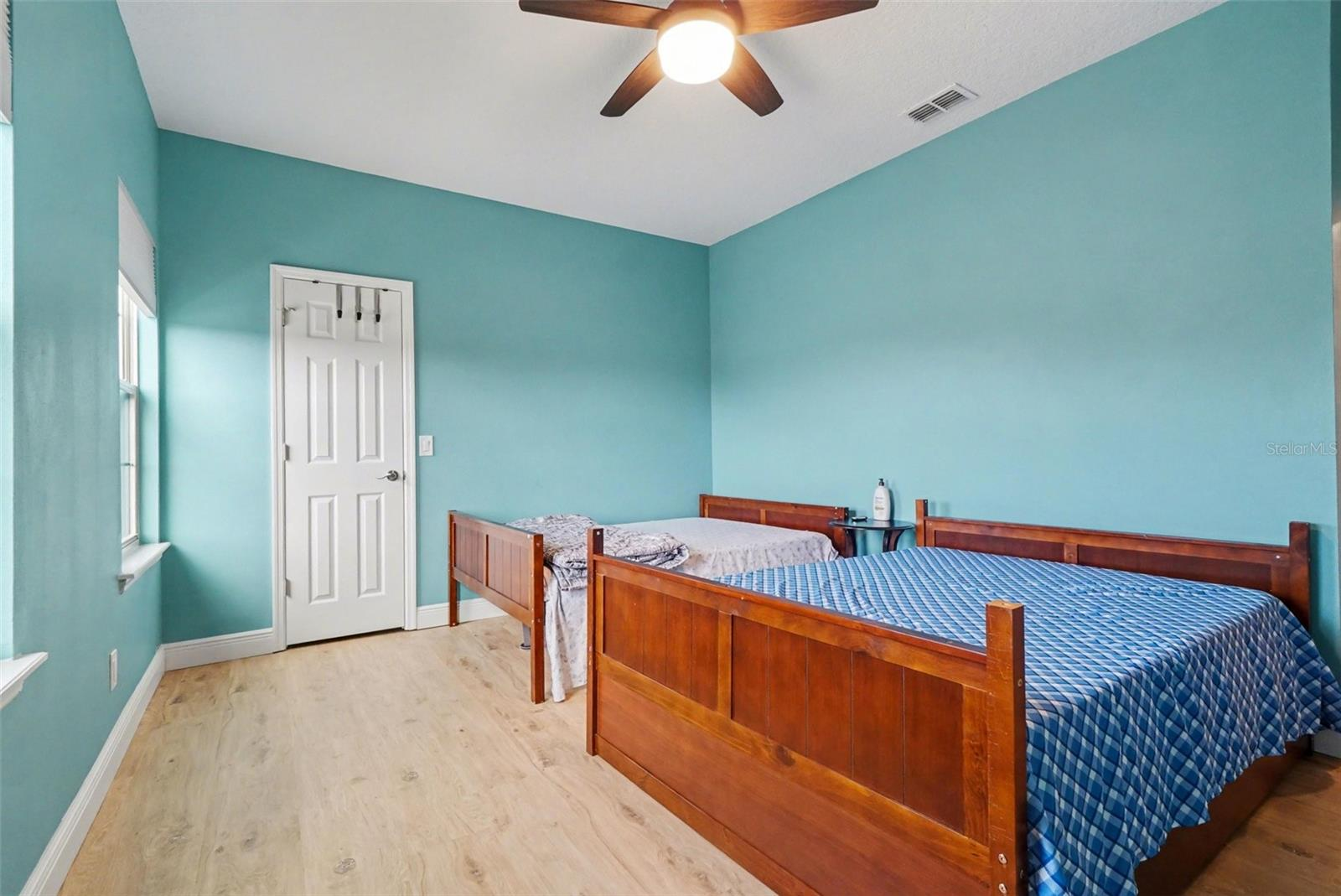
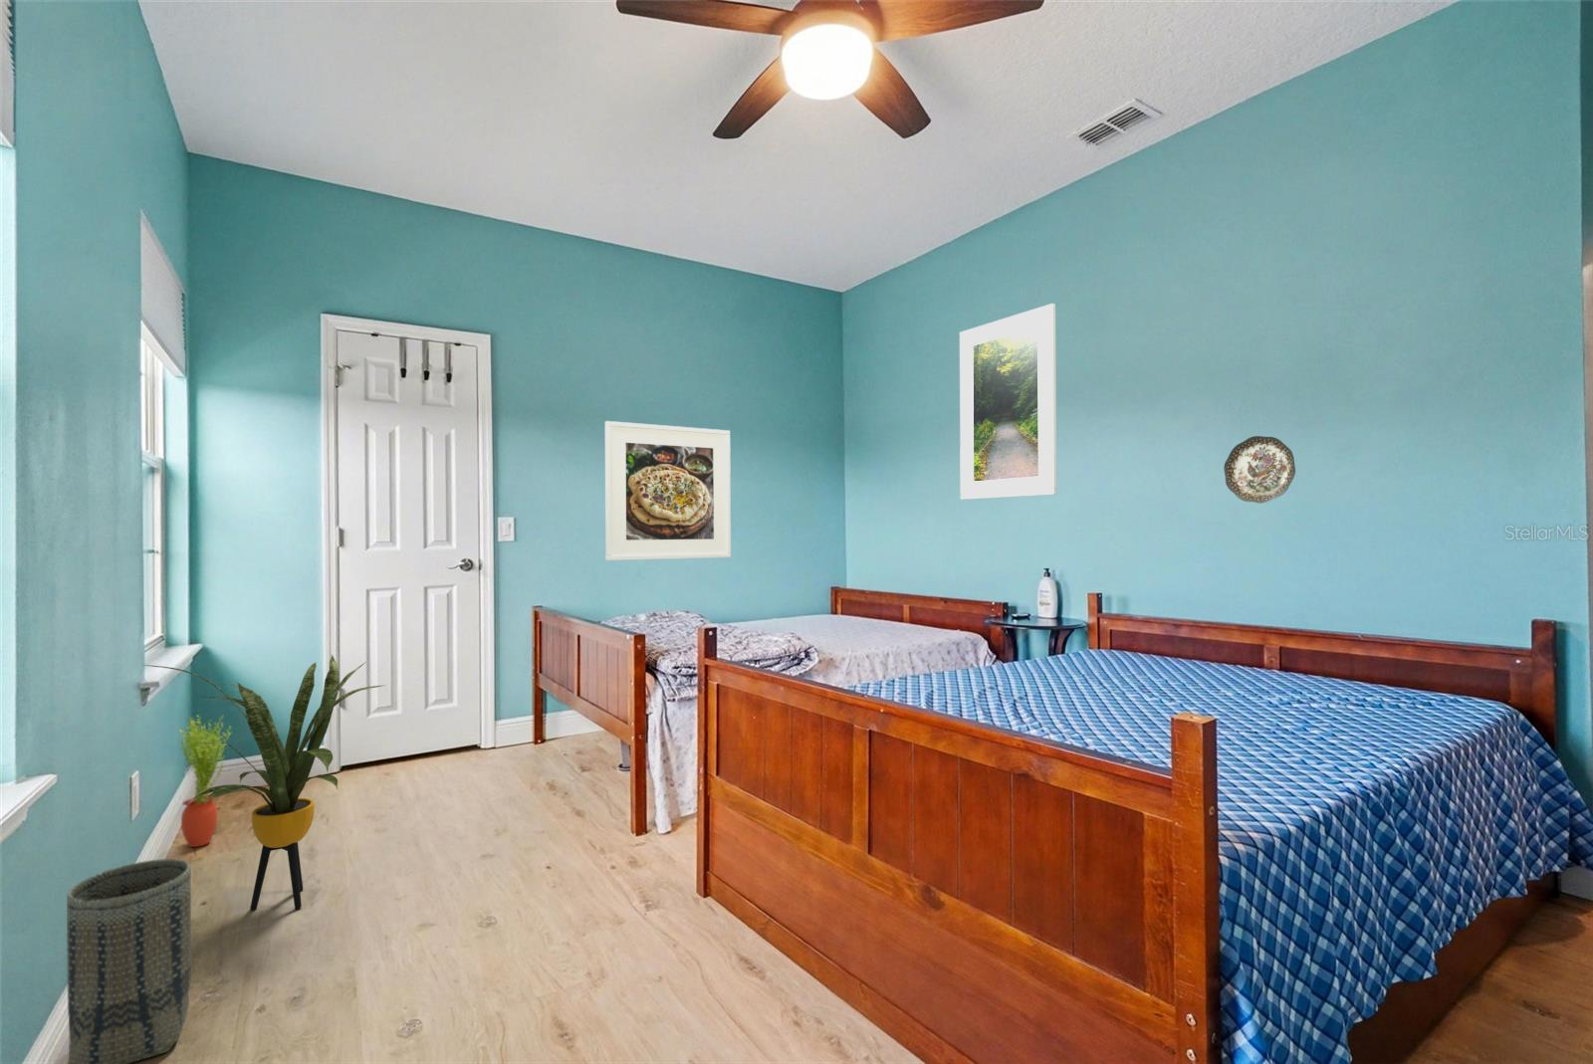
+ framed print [959,303,1057,501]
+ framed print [605,420,732,562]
+ house plant [144,654,387,911]
+ basket [65,857,192,1064]
+ potted plant [177,715,232,848]
+ decorative plate [1222,435,1296,504]
